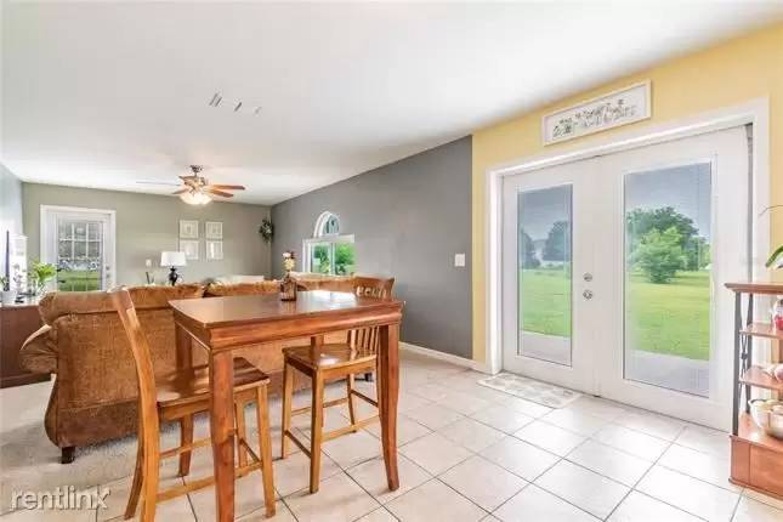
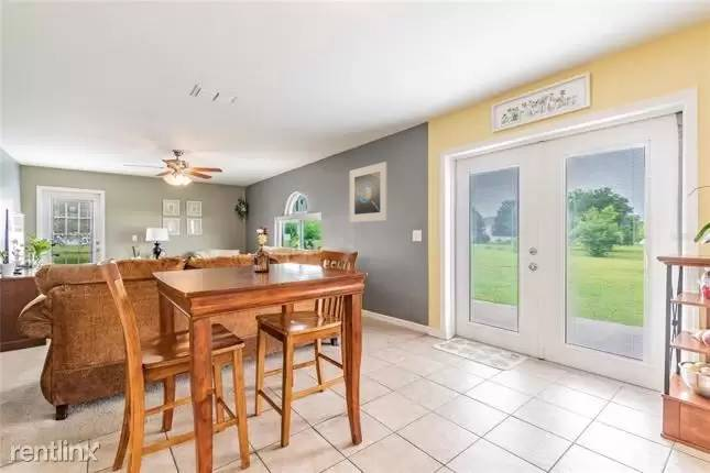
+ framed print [349,161,389,223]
